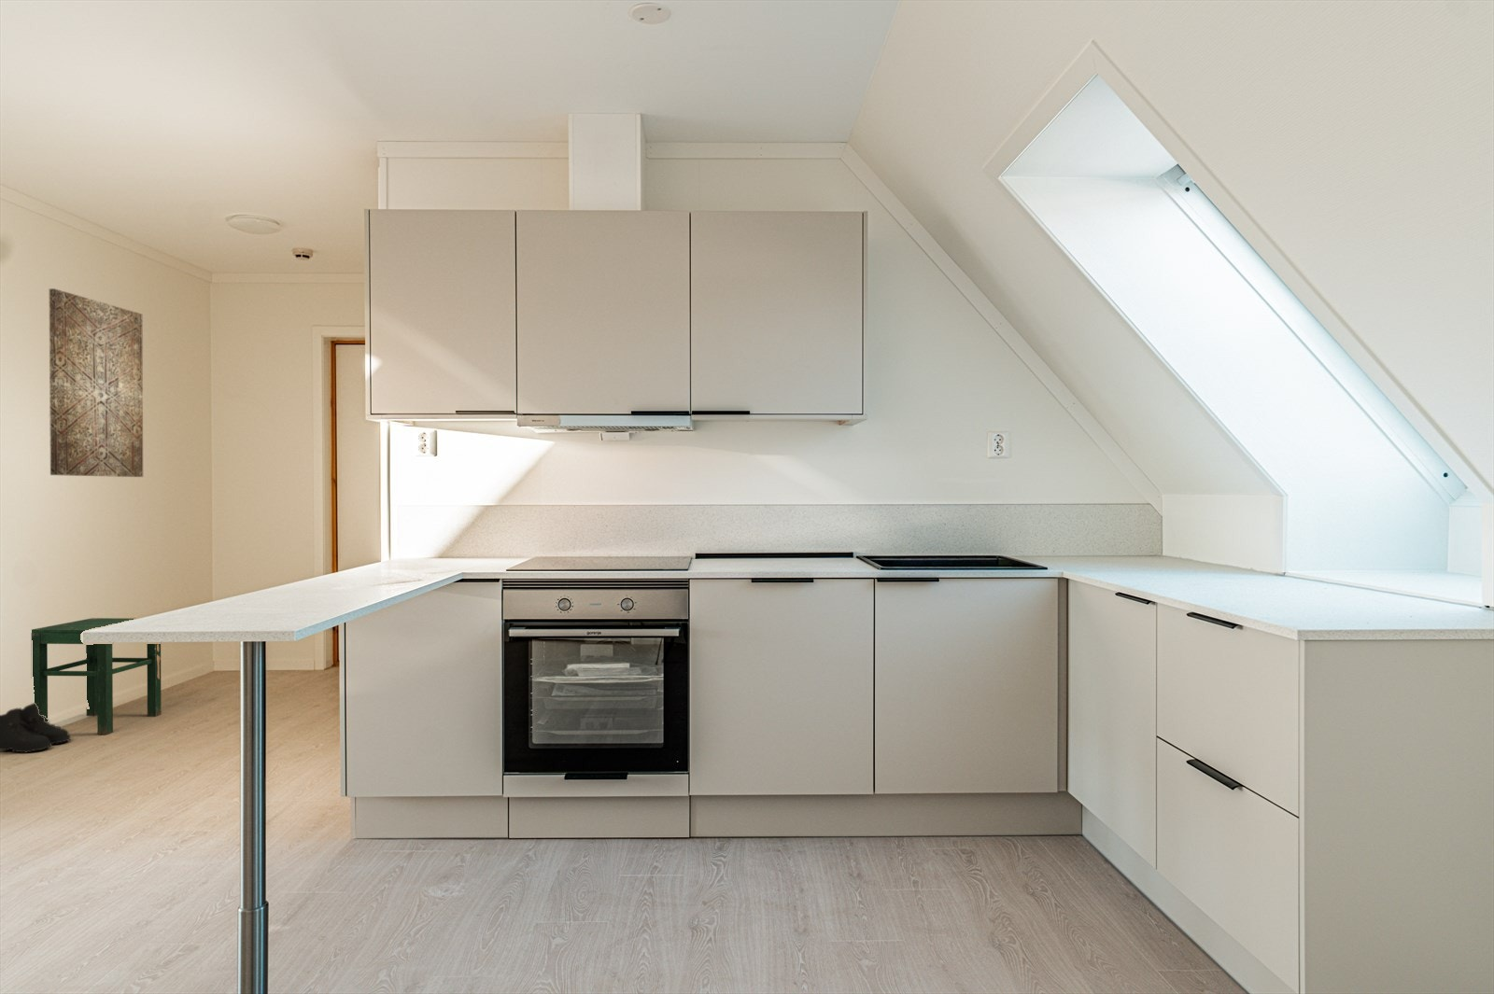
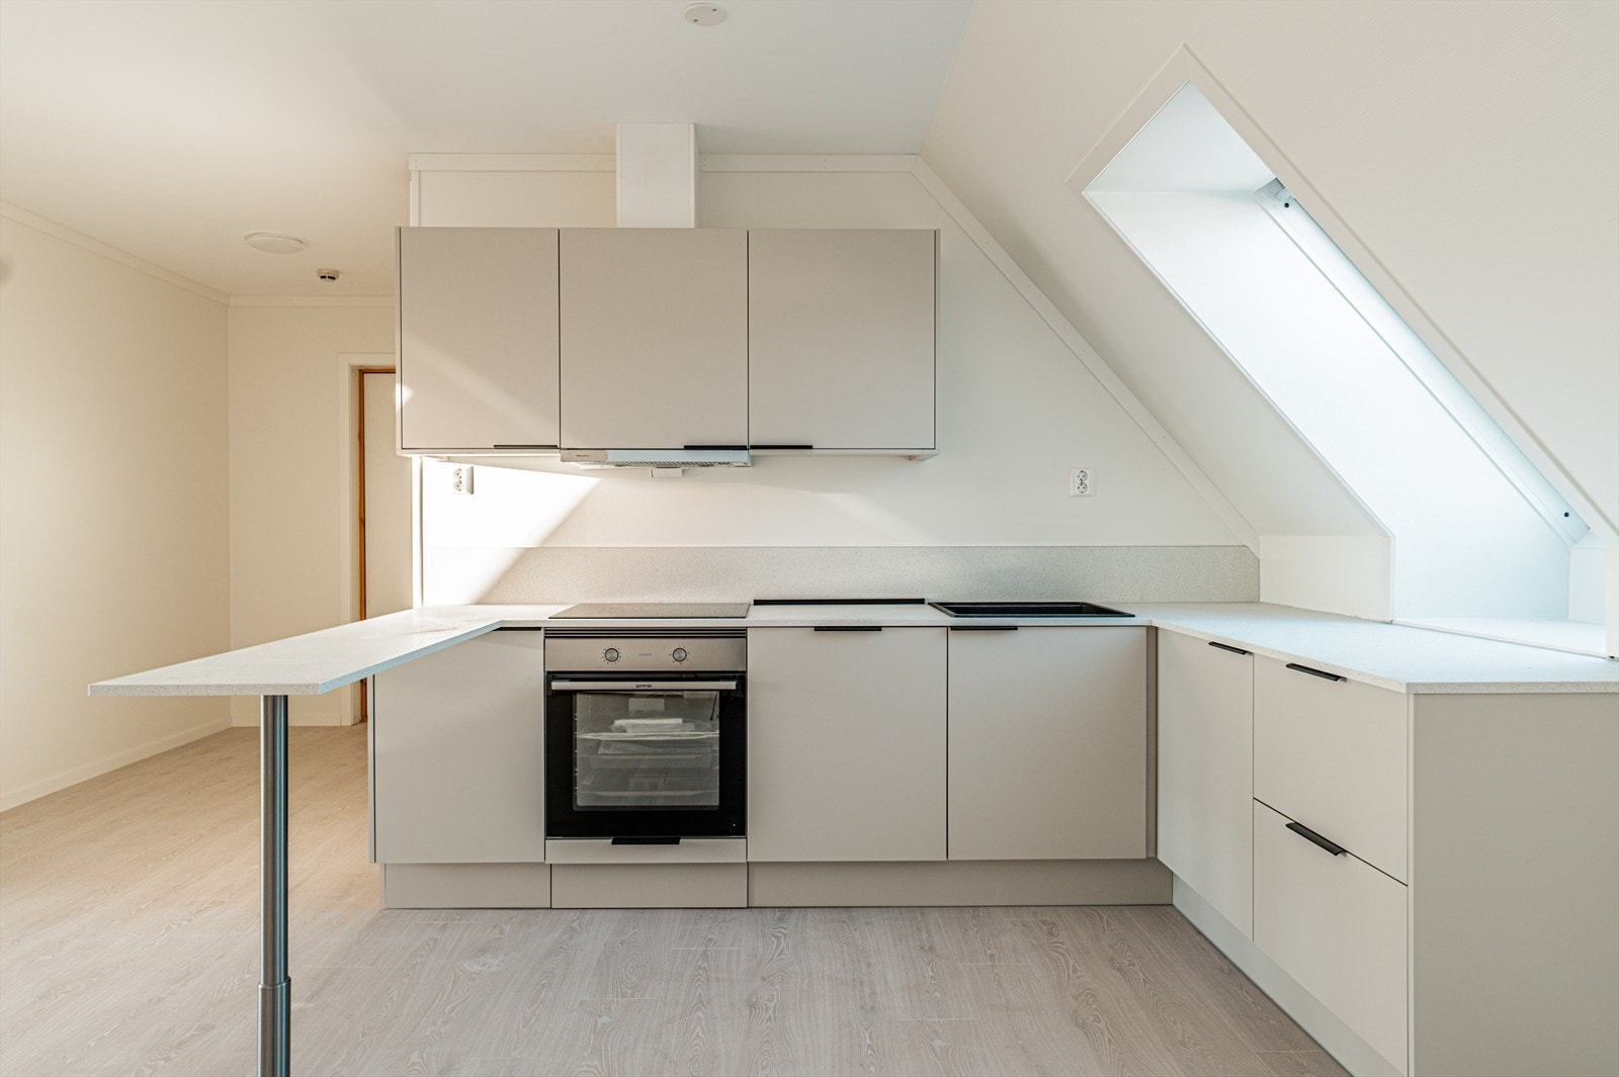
- stool [31,617,162,736]
- boots [0,702,72,754]
- wall art [49,287,144,478]
